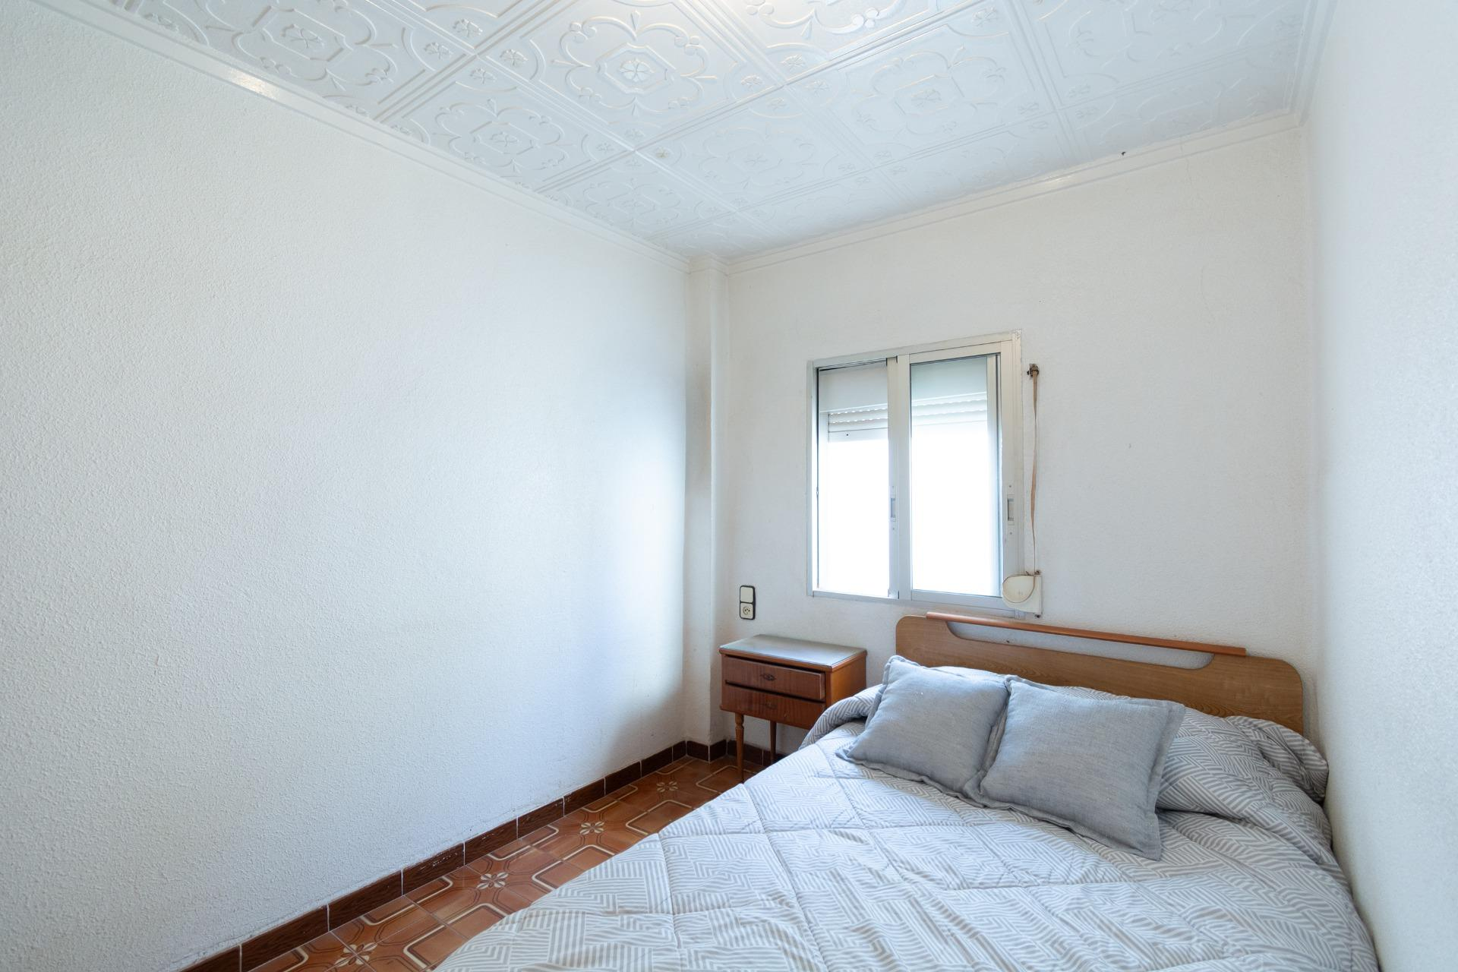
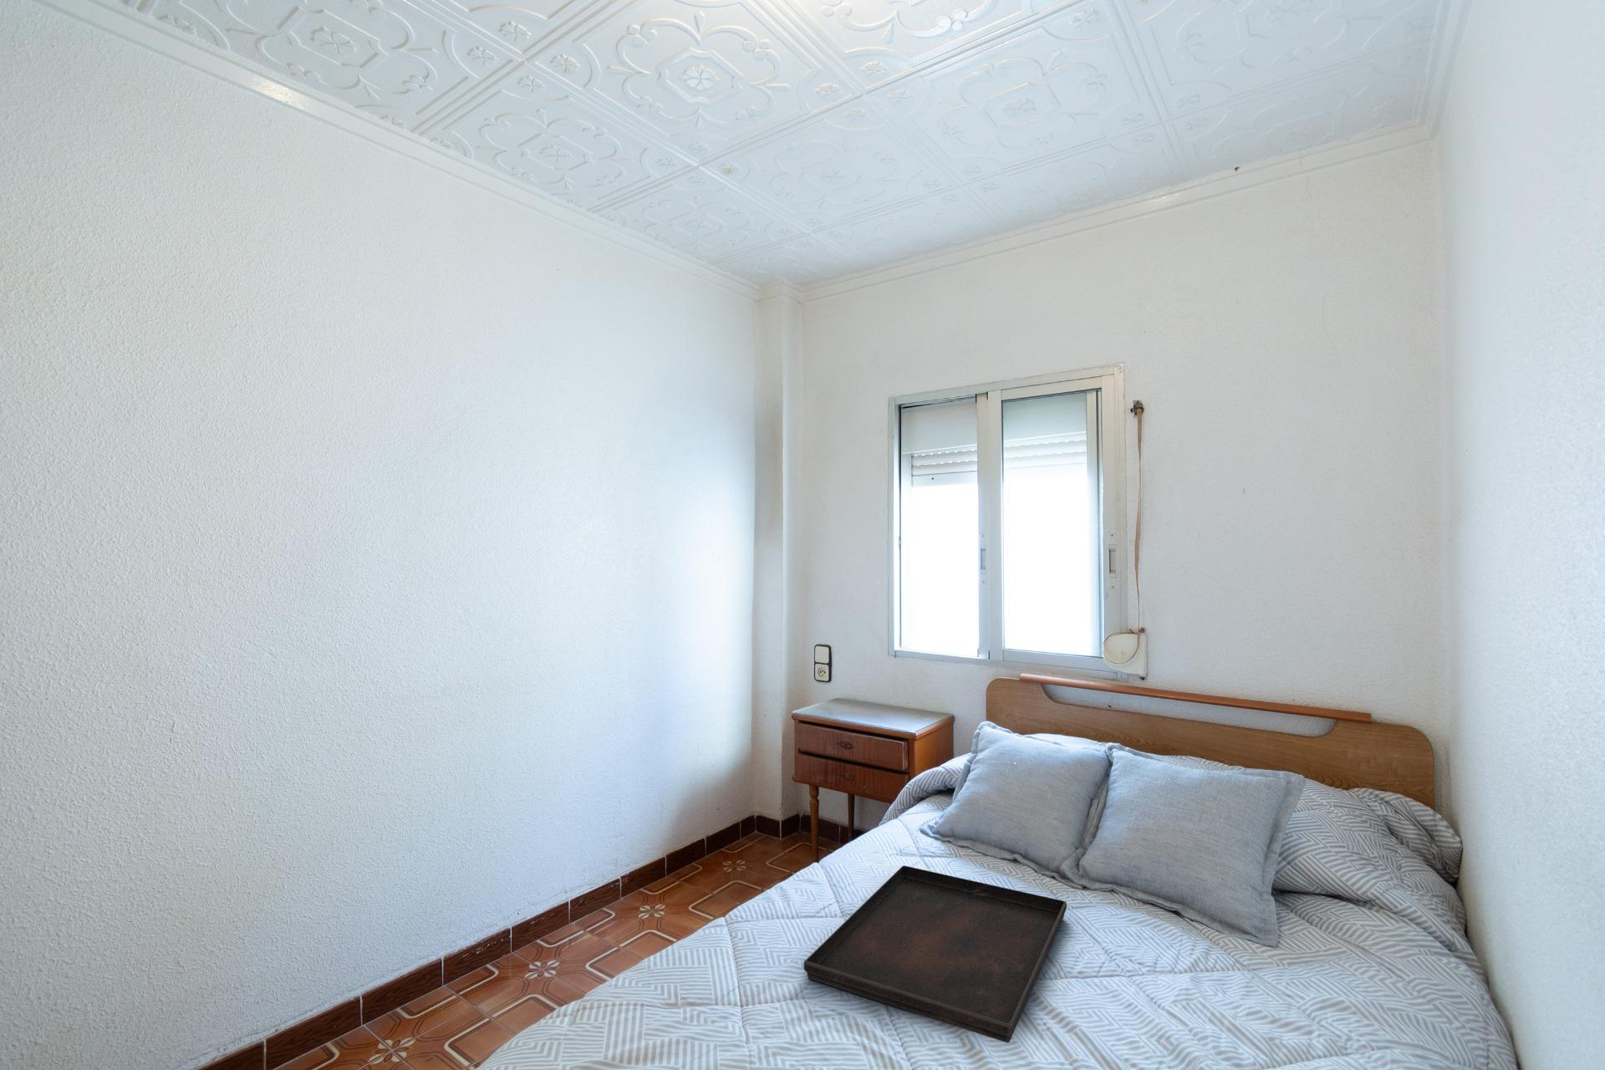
+ serving tray [804,865,1068,1044]
